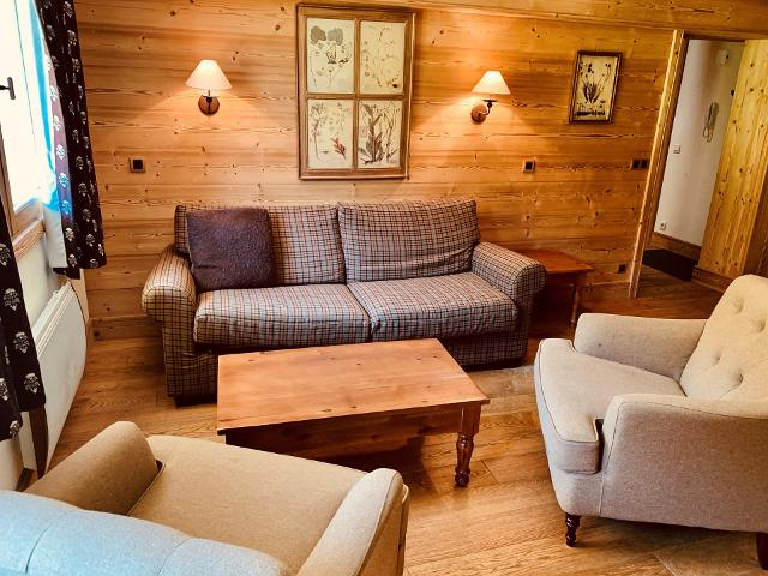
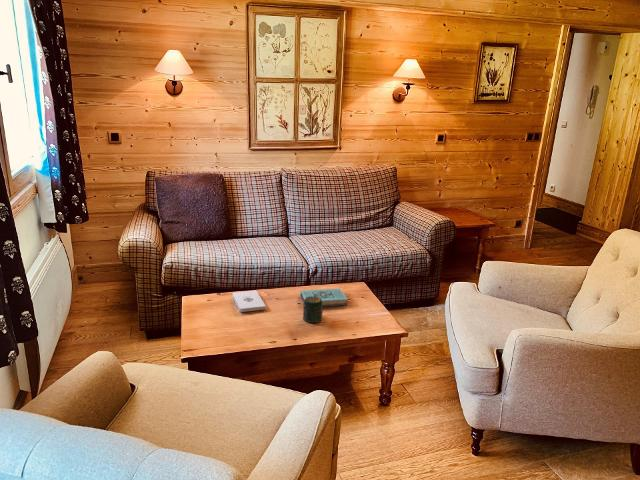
+ book [299,288,349,307]
+ notepad [232,289,267,313]
+ jar [302,296,324,324]
